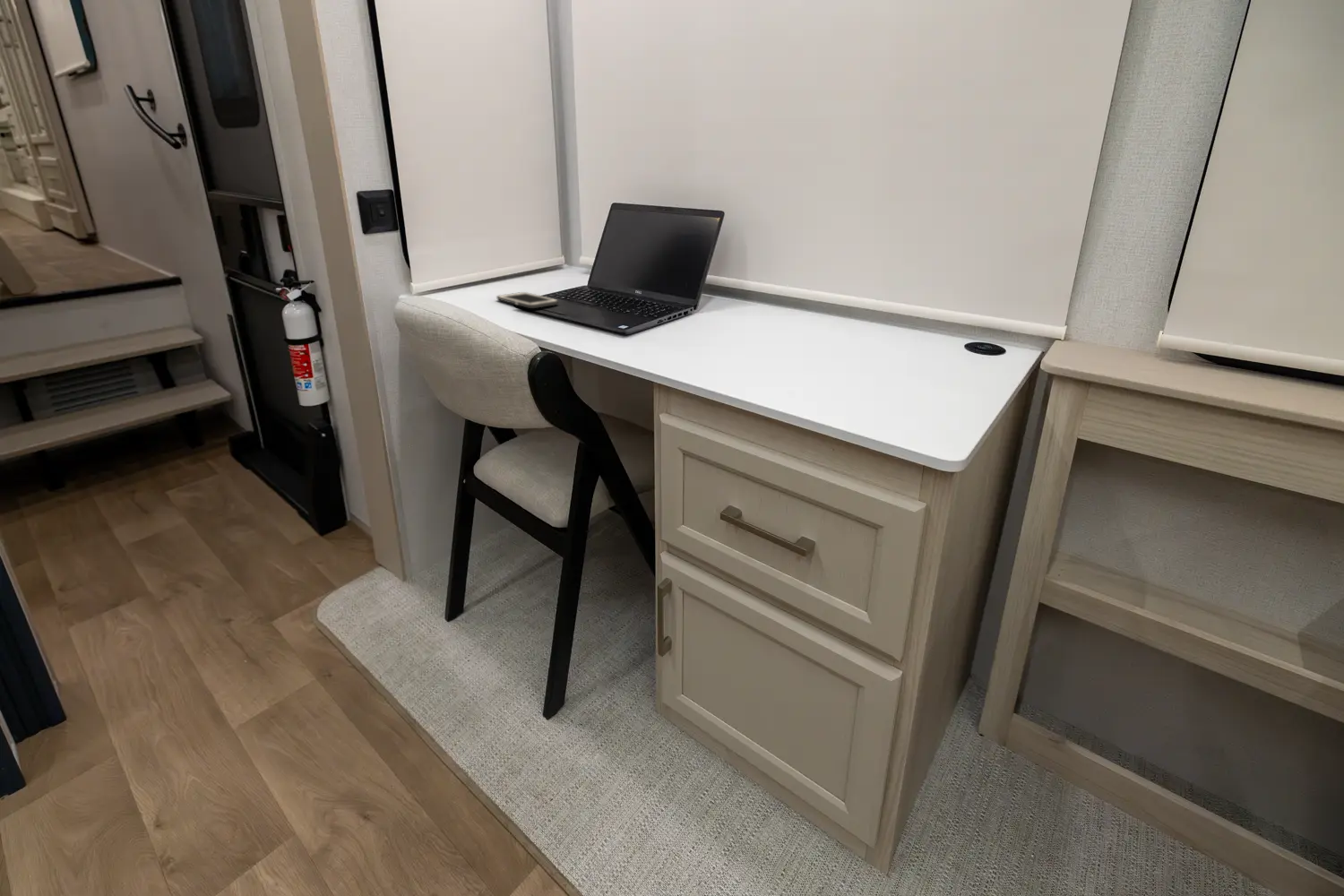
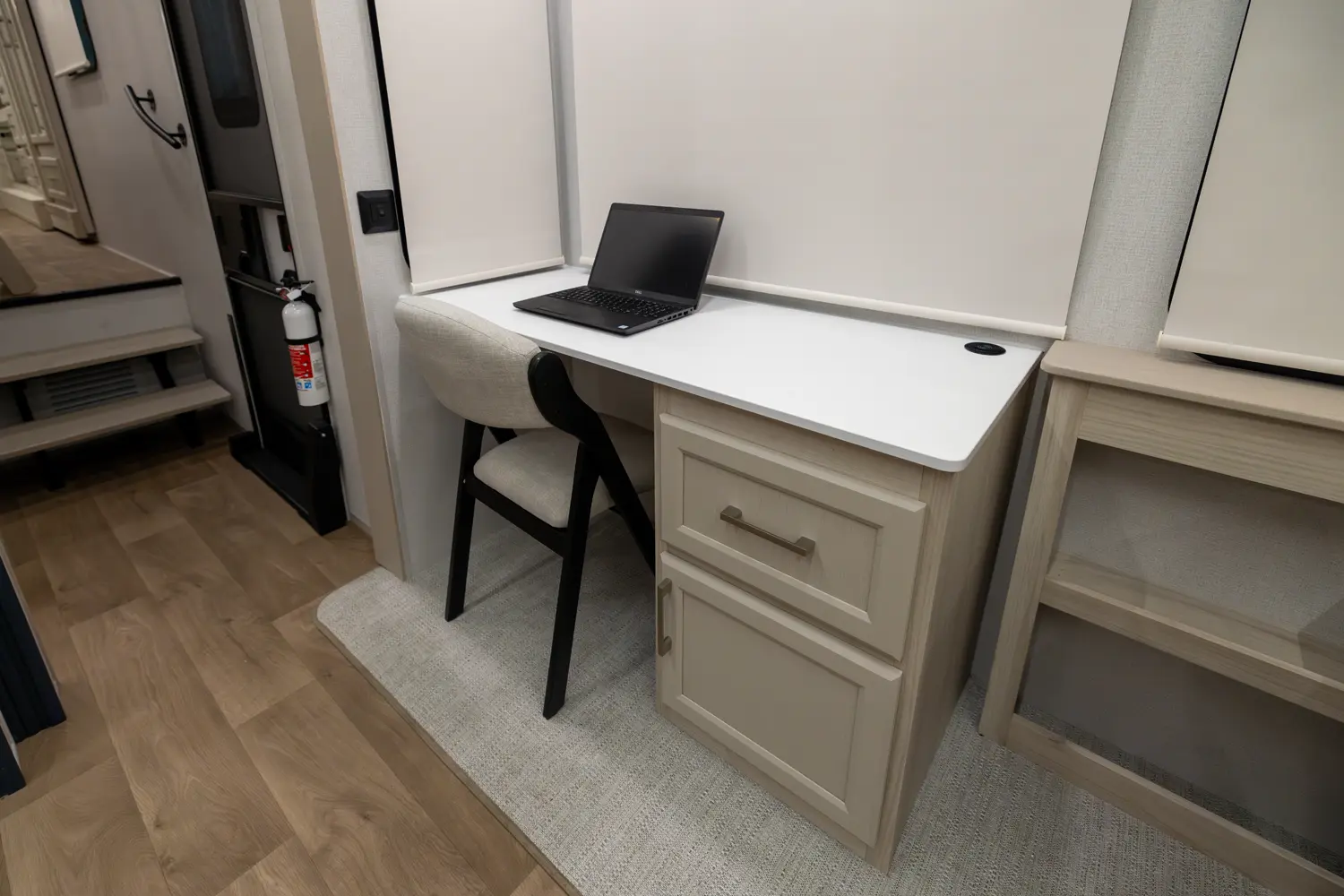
- cell phone [495,291,560,309]
